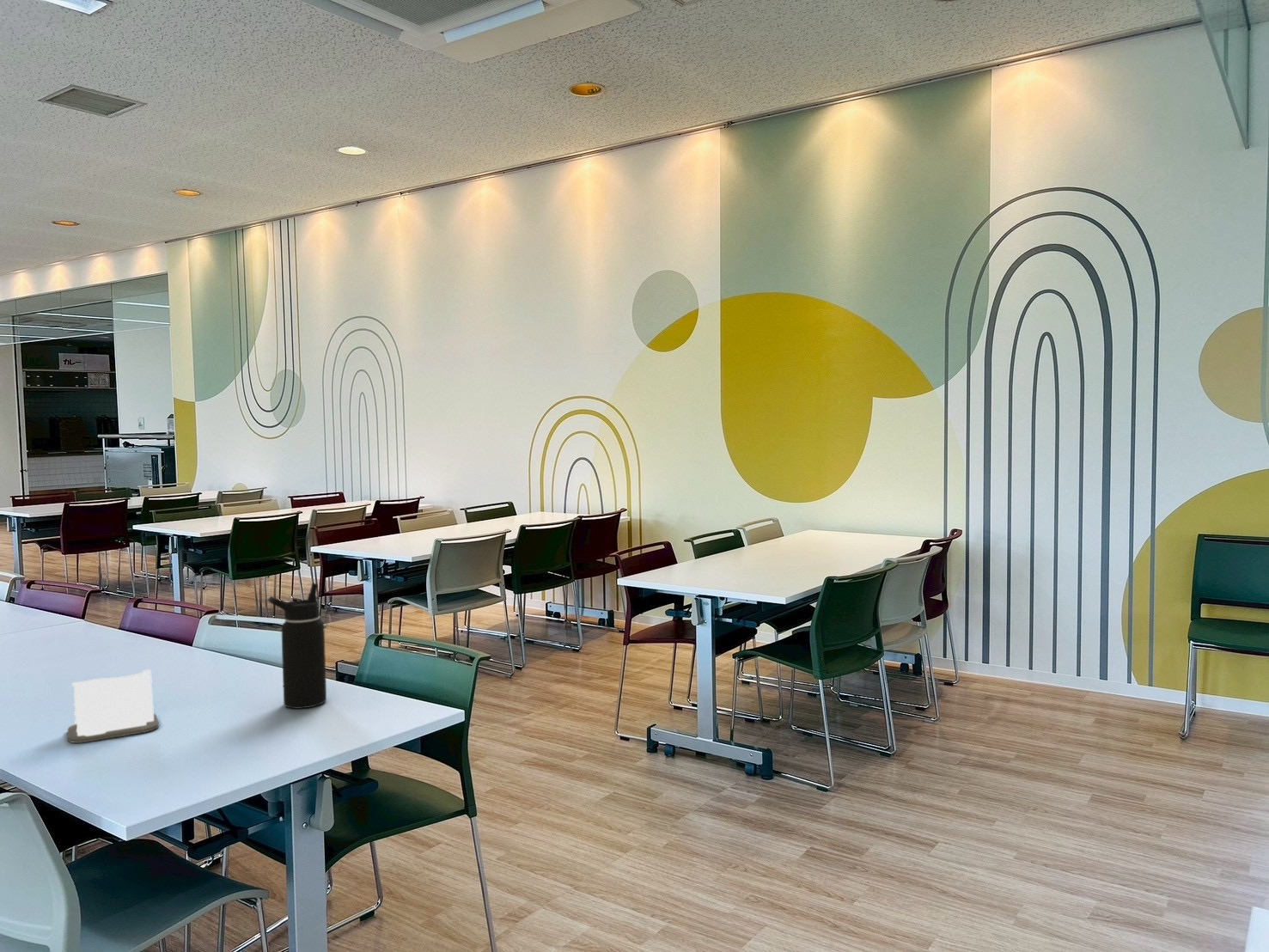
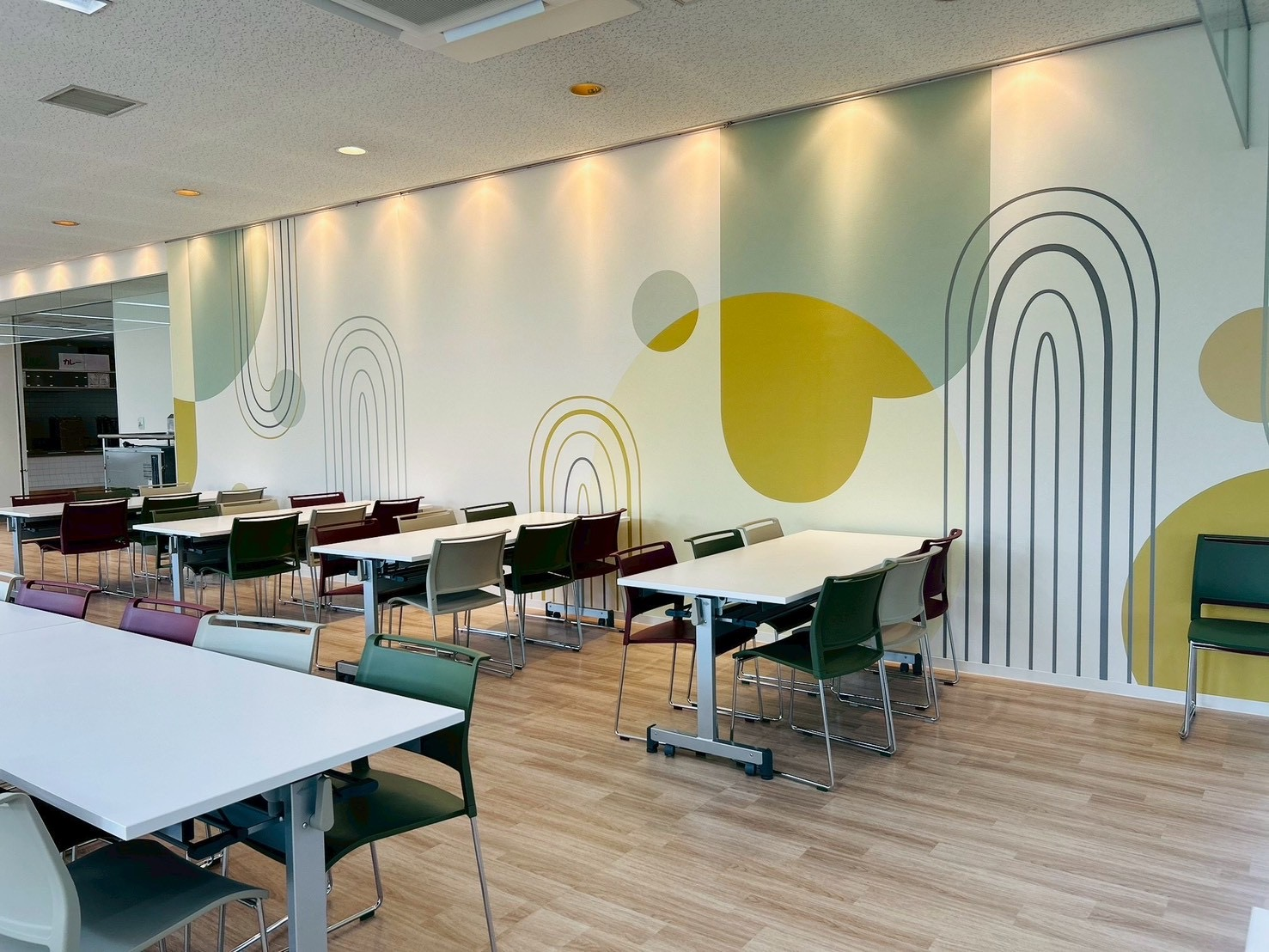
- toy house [67,668,160,744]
- water bottle [266,583,327,710]
